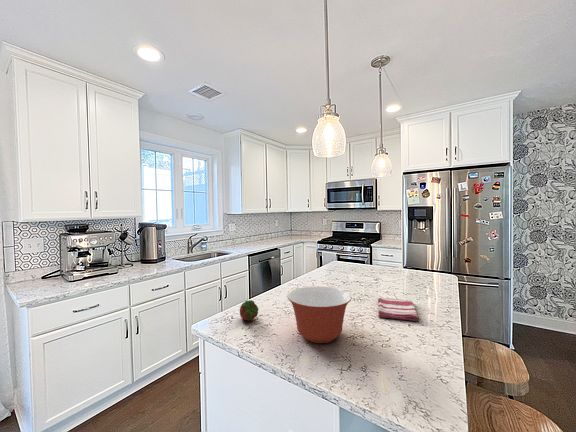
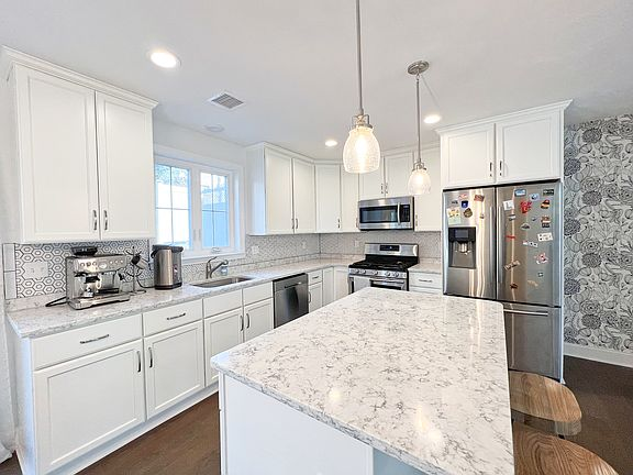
- dish towel [377,296,420,322]
- mixing bowl [286,285,352,344]
- fruit [239,299,260,322]
